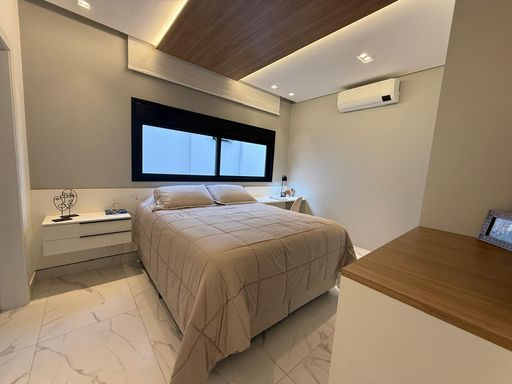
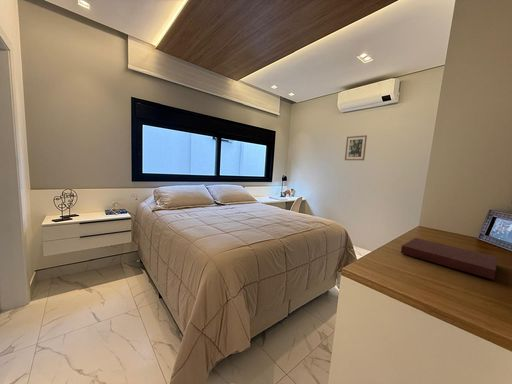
+ wall art [344,134,368,161]
+ notebook [400,237,499,281]
